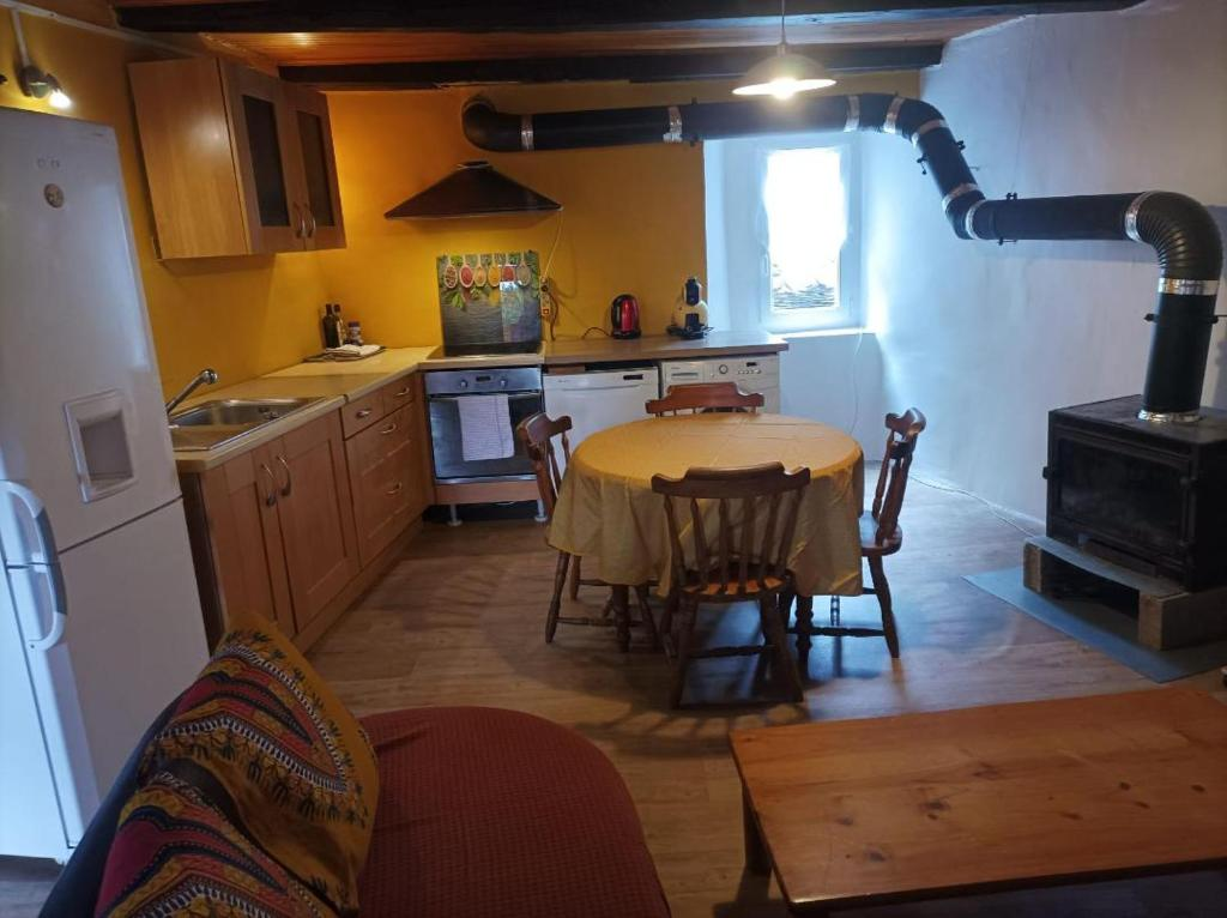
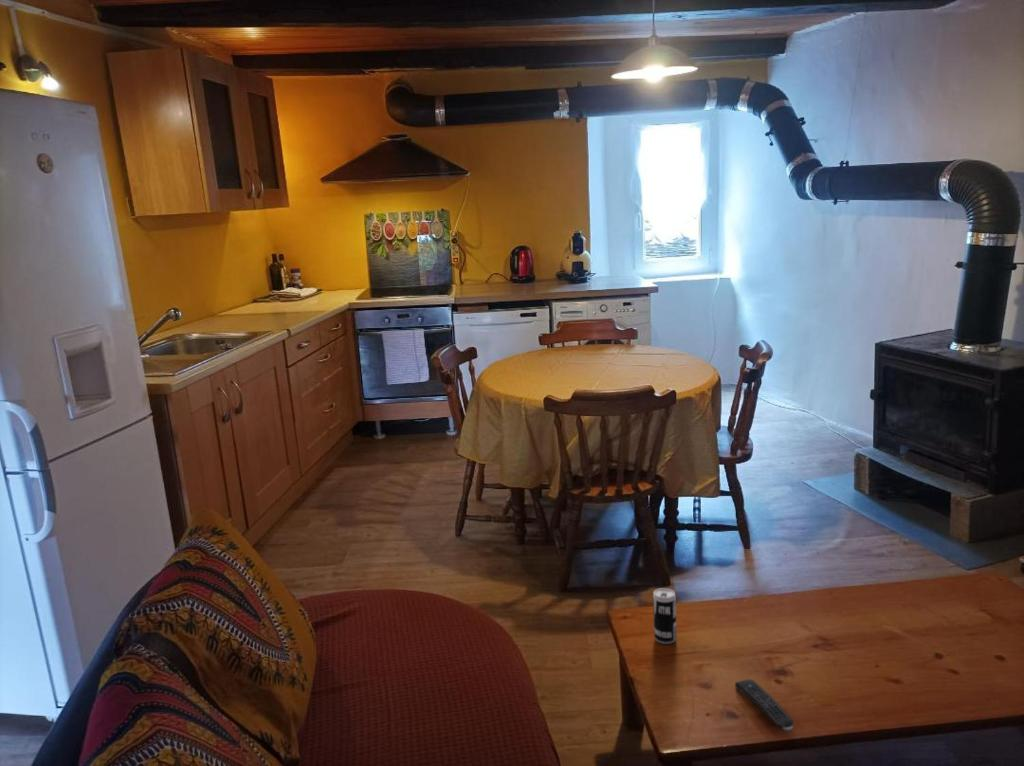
+ remote control [734,678,795,733]
+ beverage can [652,587,678,645]
